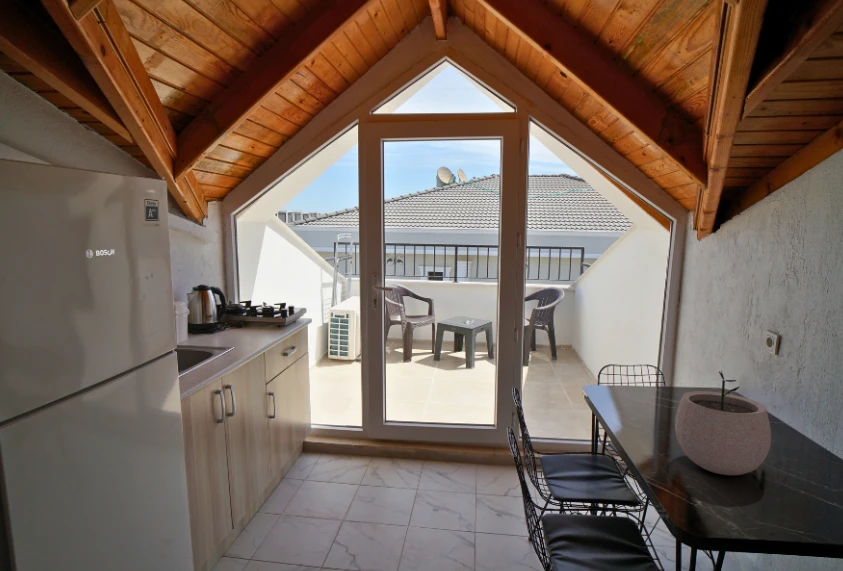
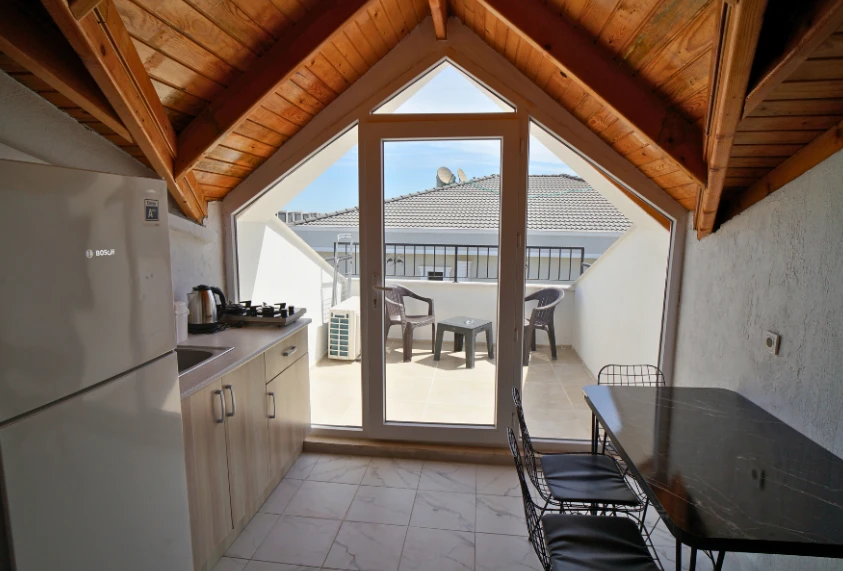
- plant pot [674,370,772,476]
